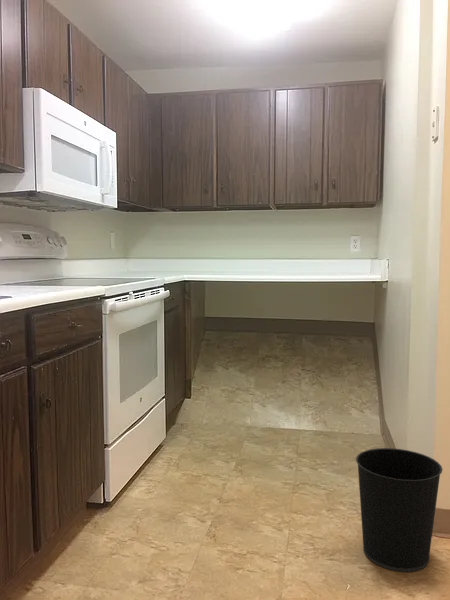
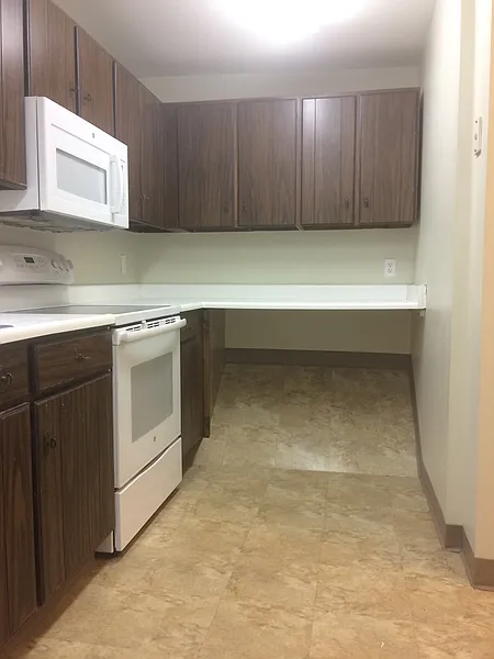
- wastebasket [355,447,444,573]
